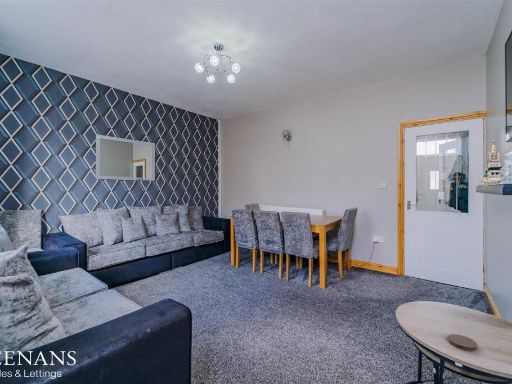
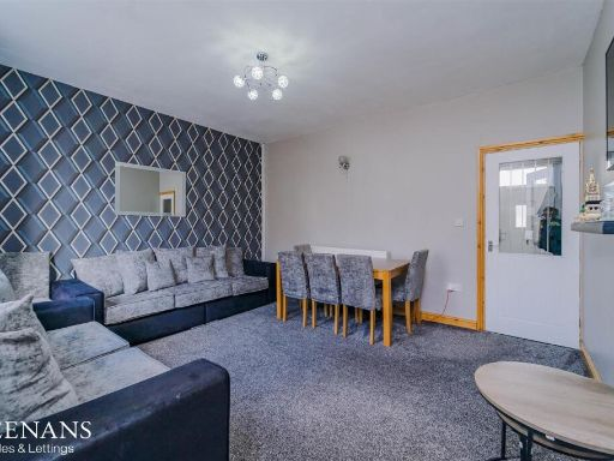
- coaster [447,333,478,352]
